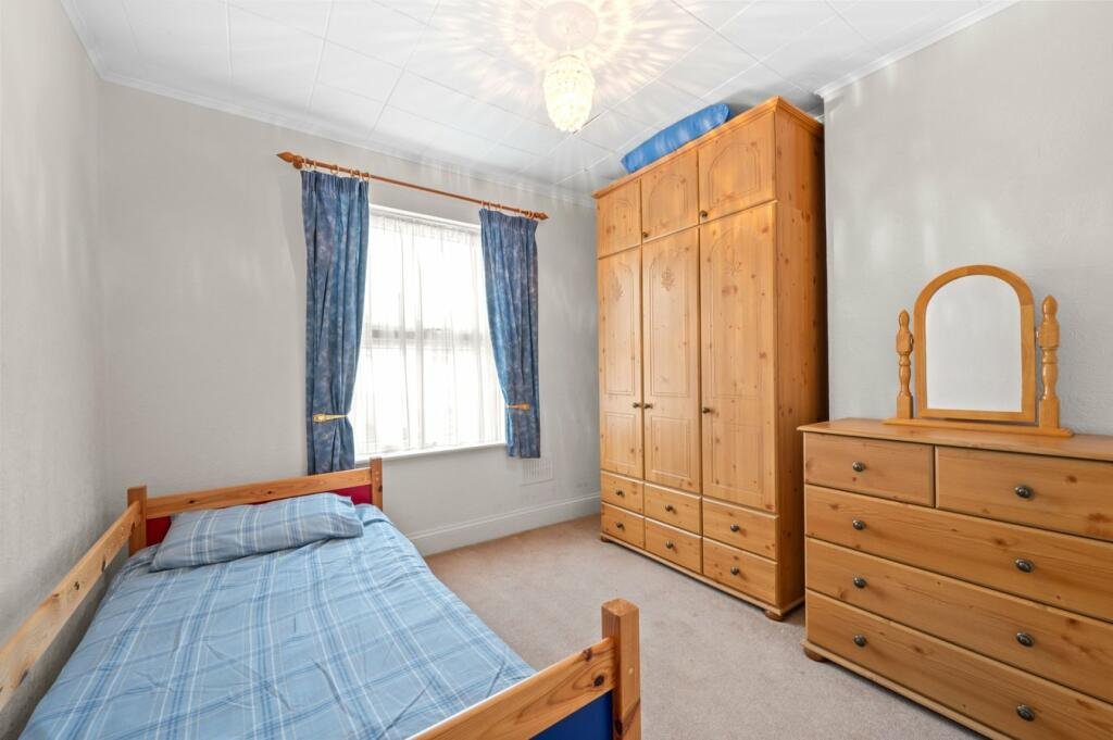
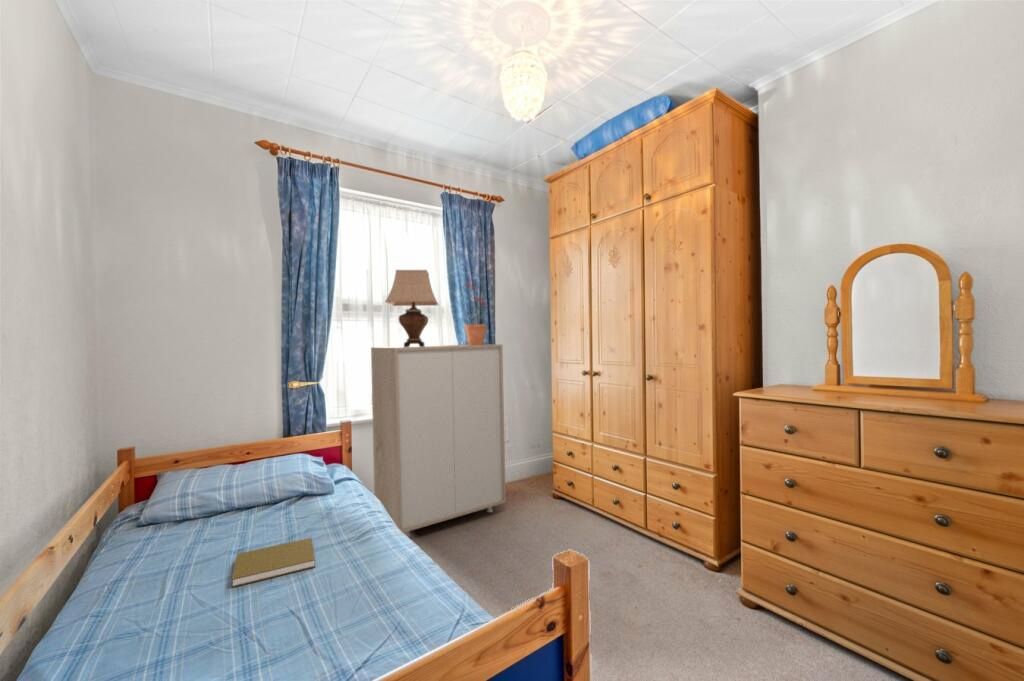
+ book [231,537,316,588]
+ storage cabinet [370,343,507,538]
+ potted plant [464,280,487,345]
+ table lamp [384,269,440,347]
